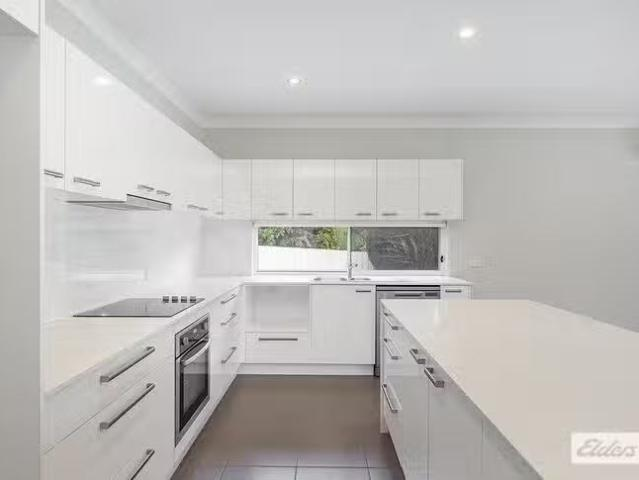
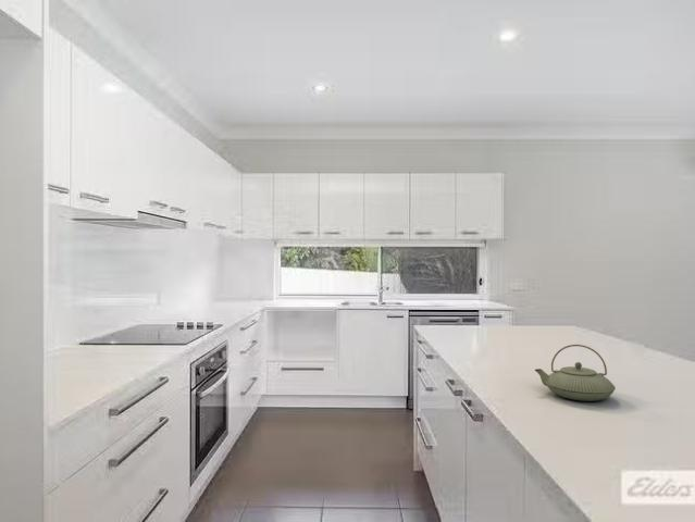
+ teapot [534,344,617,402]
